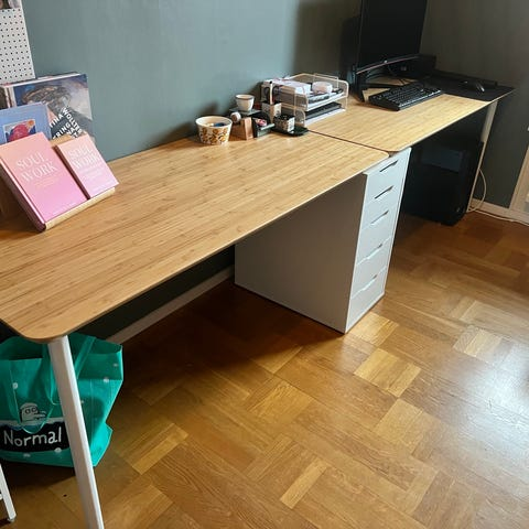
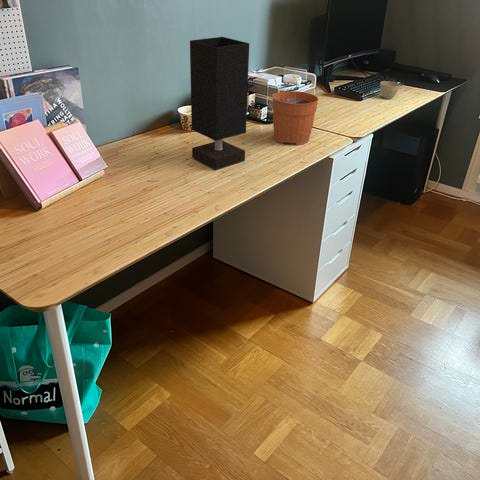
+ table lamp [189,36,250,171]
+ plant pot [271,75,320,146]
+ flower pot [379,80,401,100]
